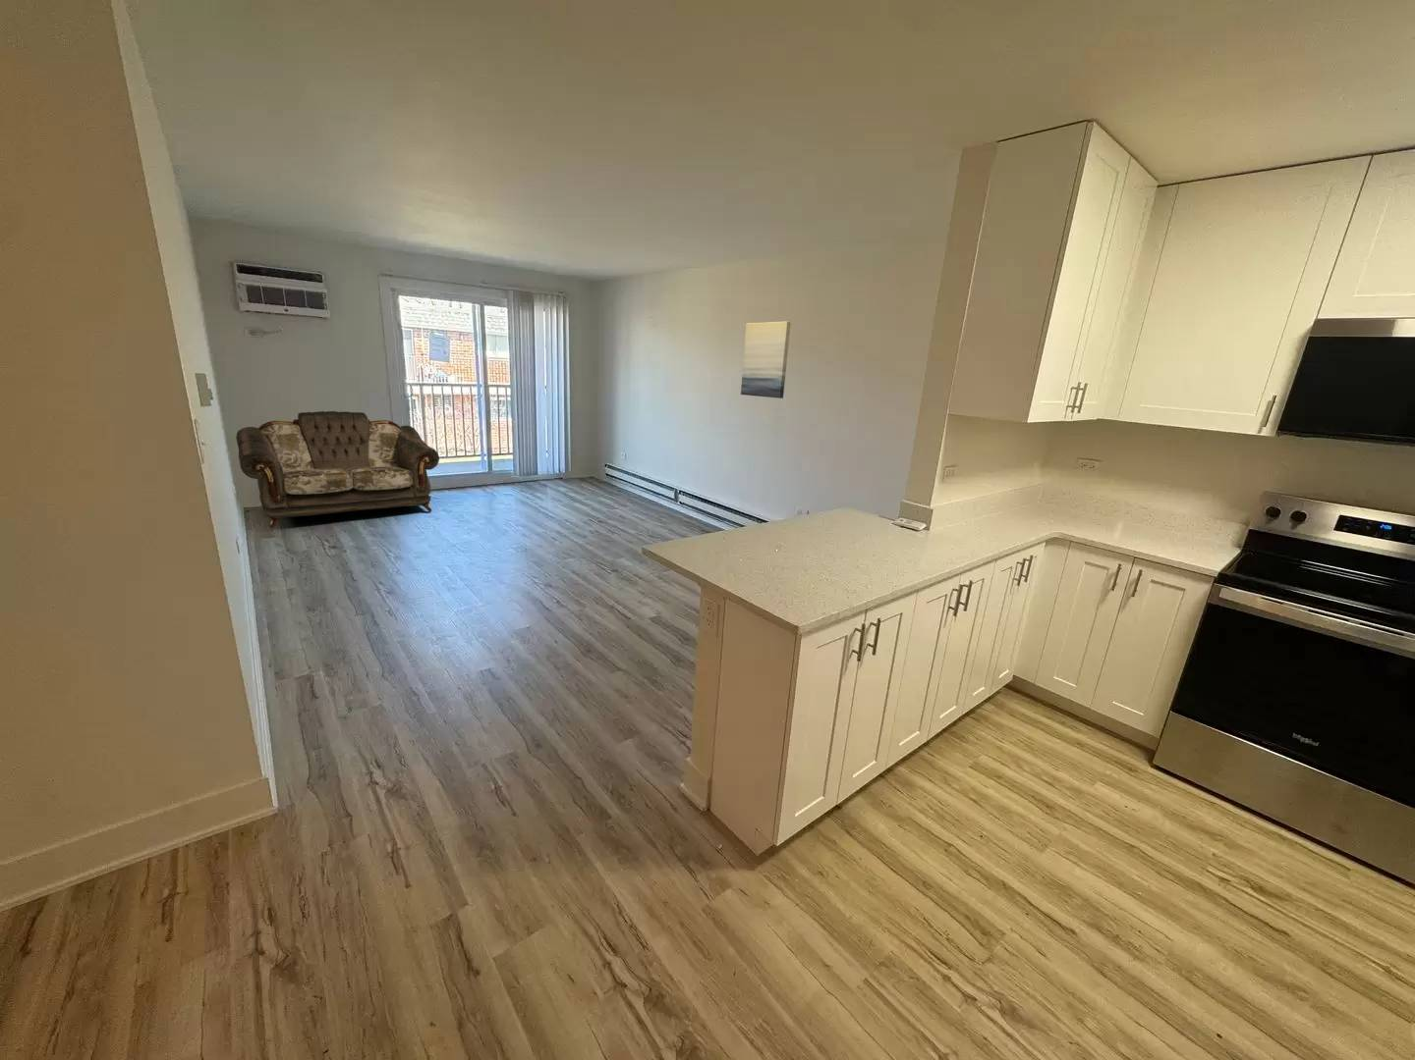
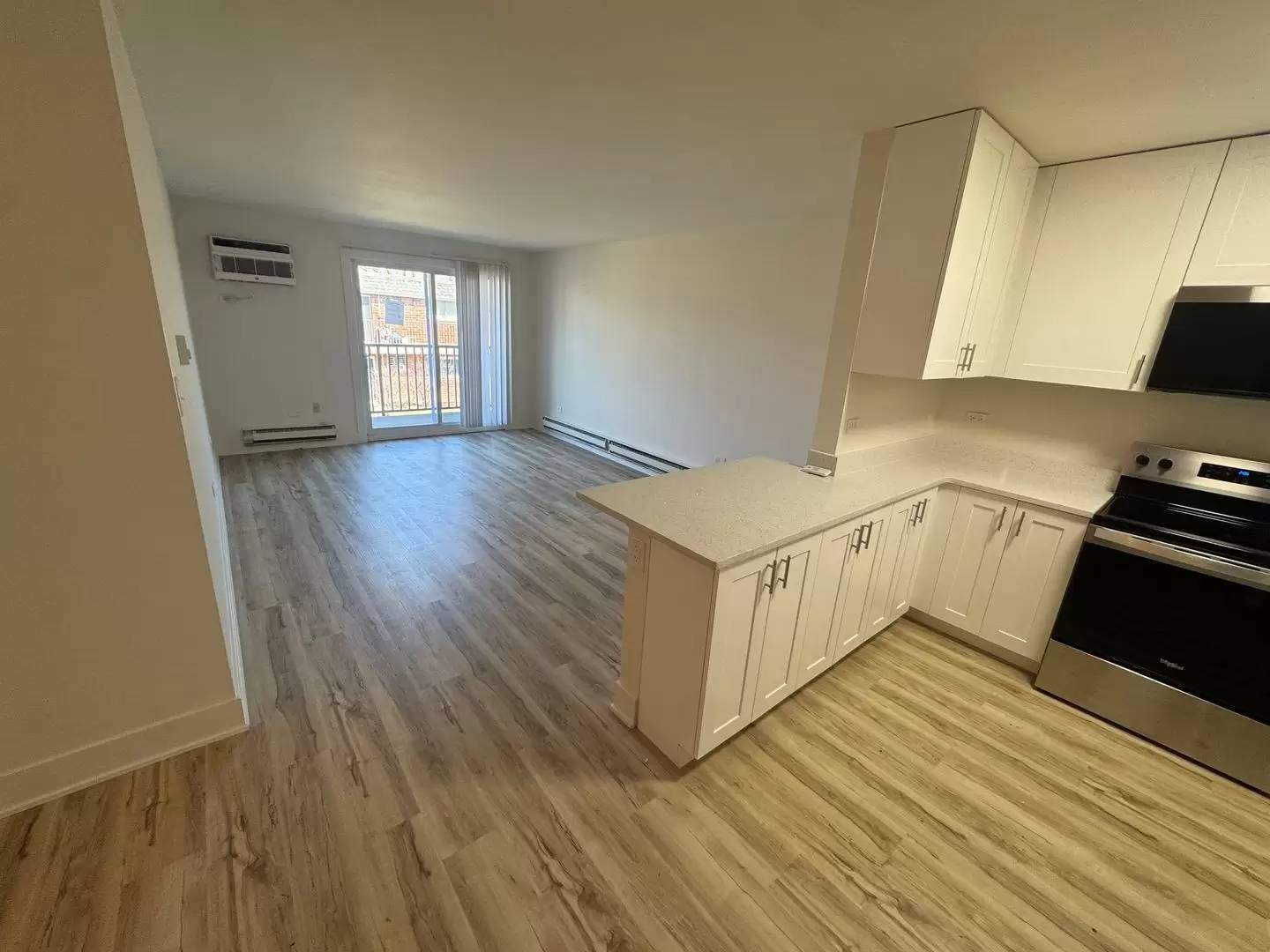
- wall art [740,321,792,400]
- sofa [235,410,440,529]
